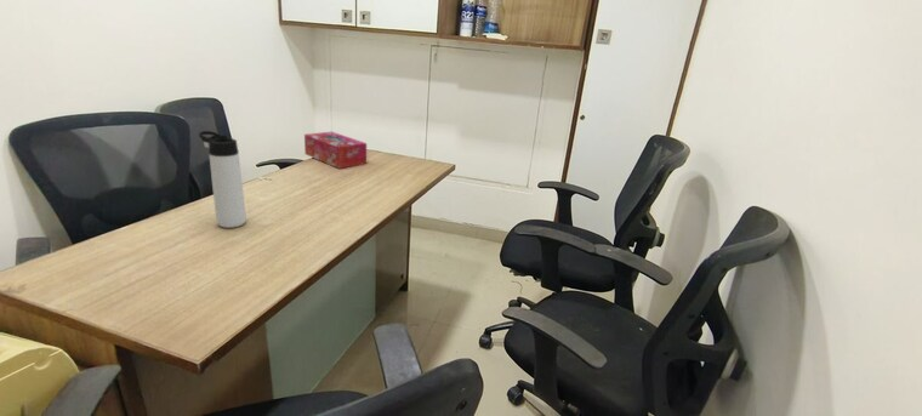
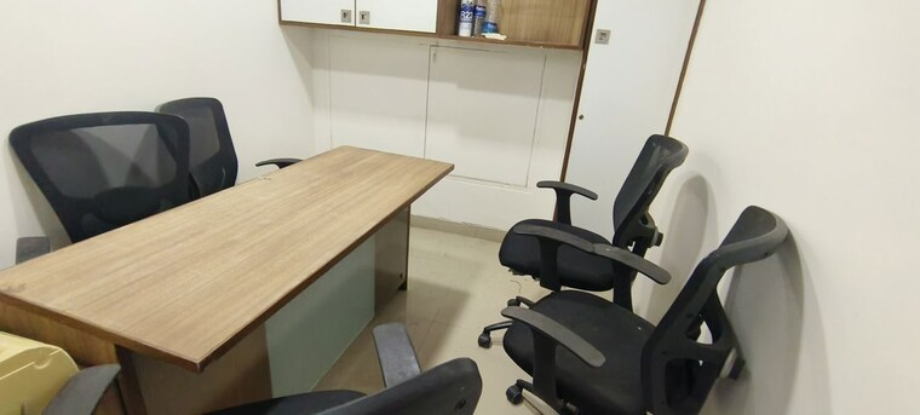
- tissue box [303,131,368,170]
- thermos bottle [198,130,247,229]
